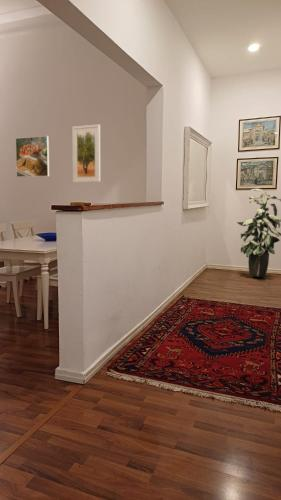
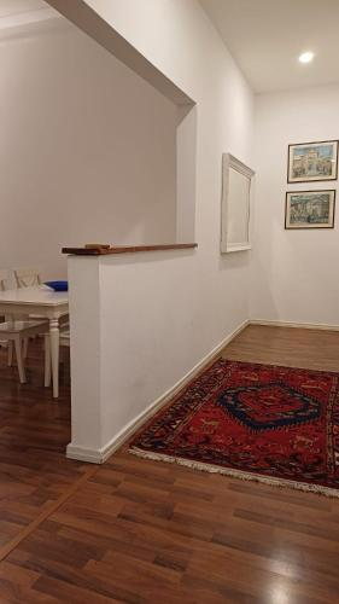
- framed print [71,124,101,183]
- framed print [15,135,50,178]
- indoor plant [236,188,281,278]
